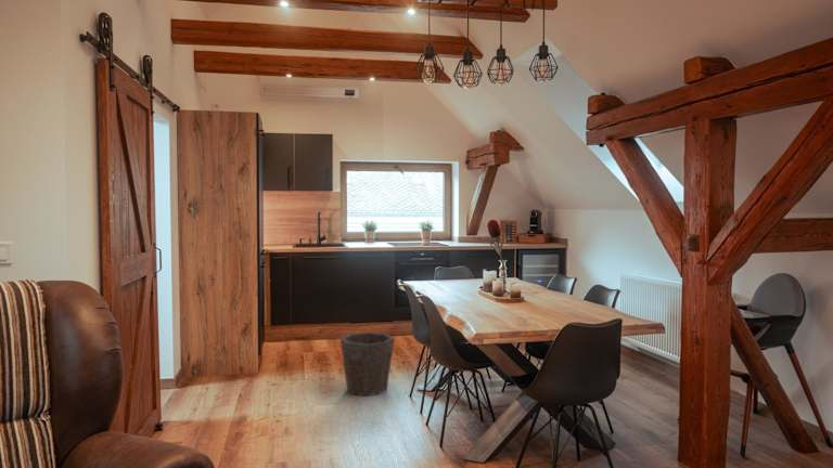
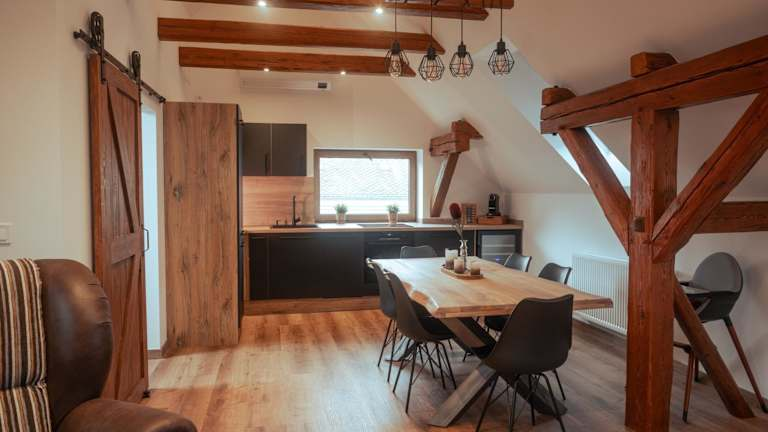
- waste bin [339,332,396,398]
